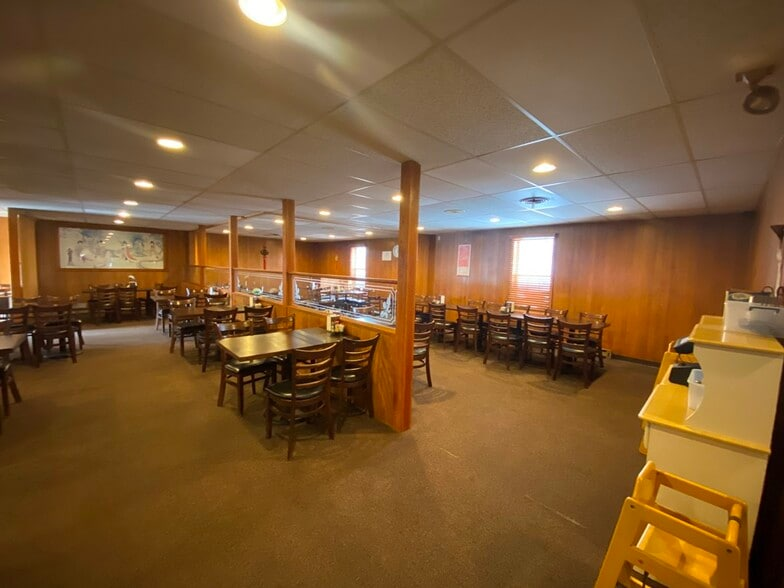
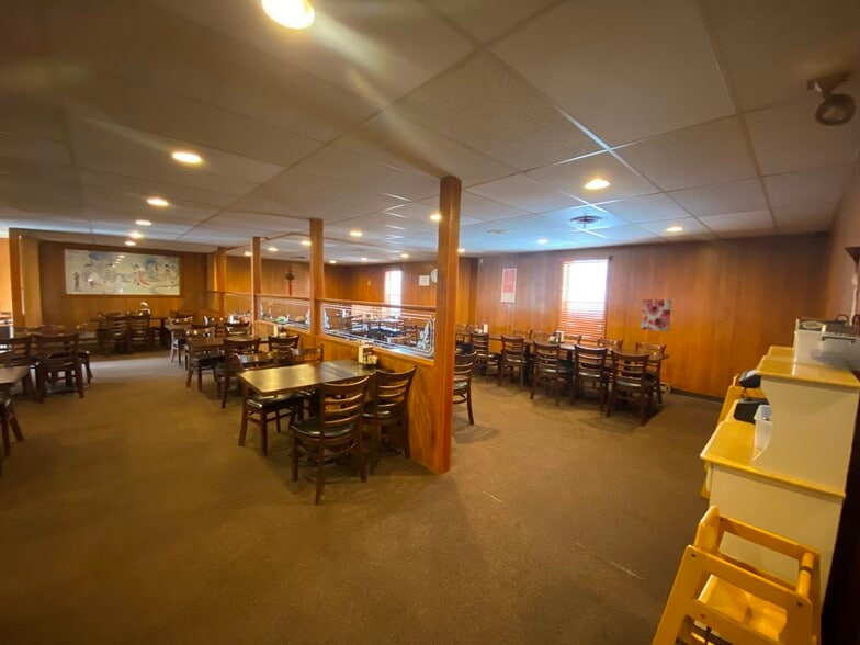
+ wall art [640,298,672,332]
